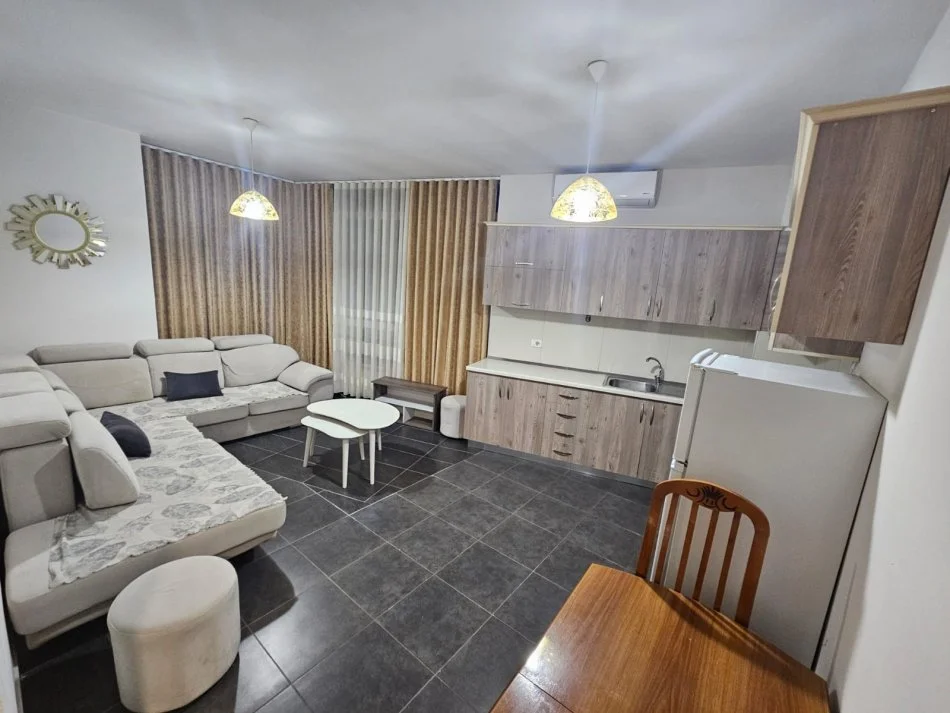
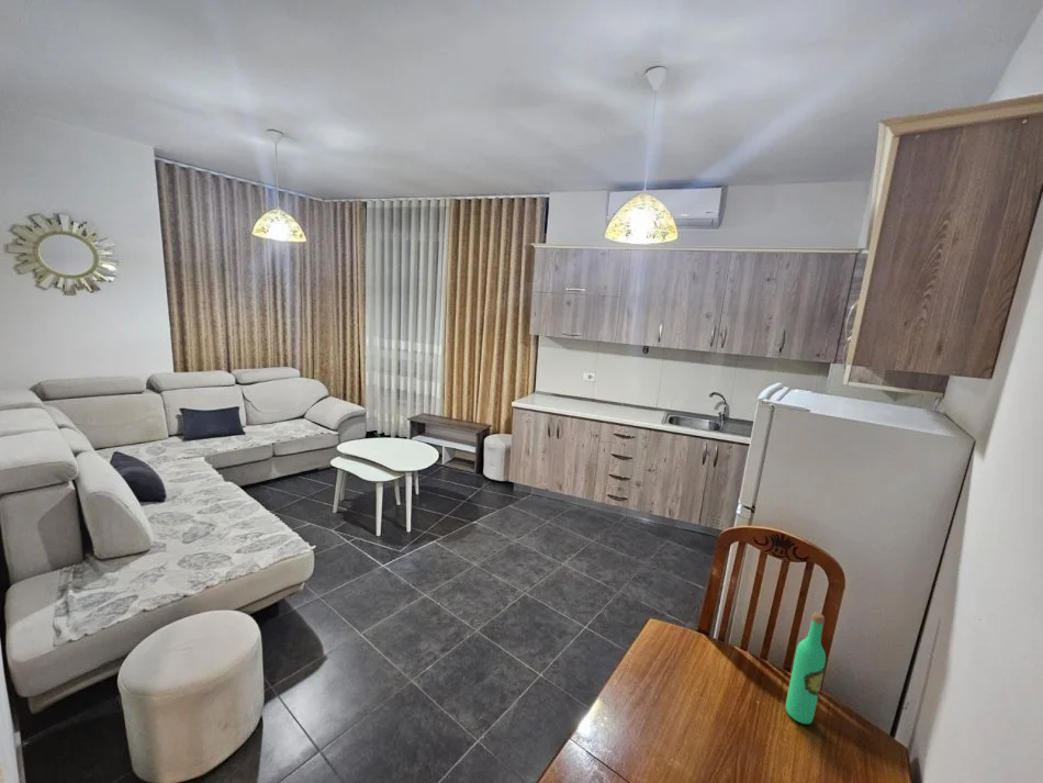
+ wine bottle [785,612,827,725]
